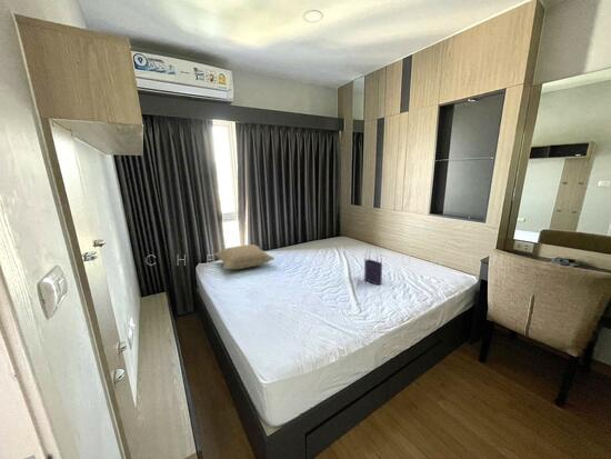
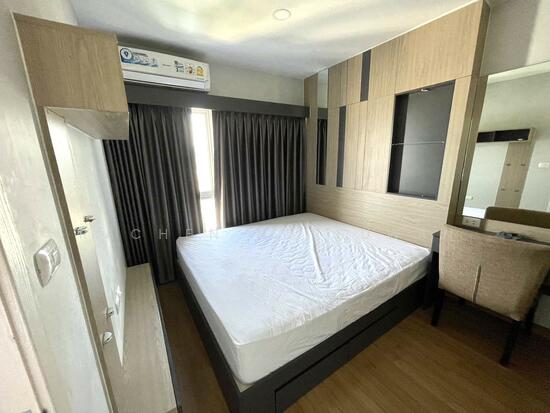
- pillow [213,243,276,271]
- tote bag [363,242,383,286]
